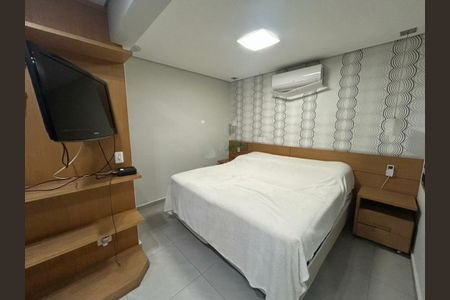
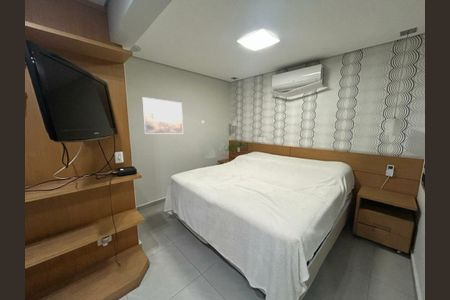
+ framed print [141,96,184,135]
